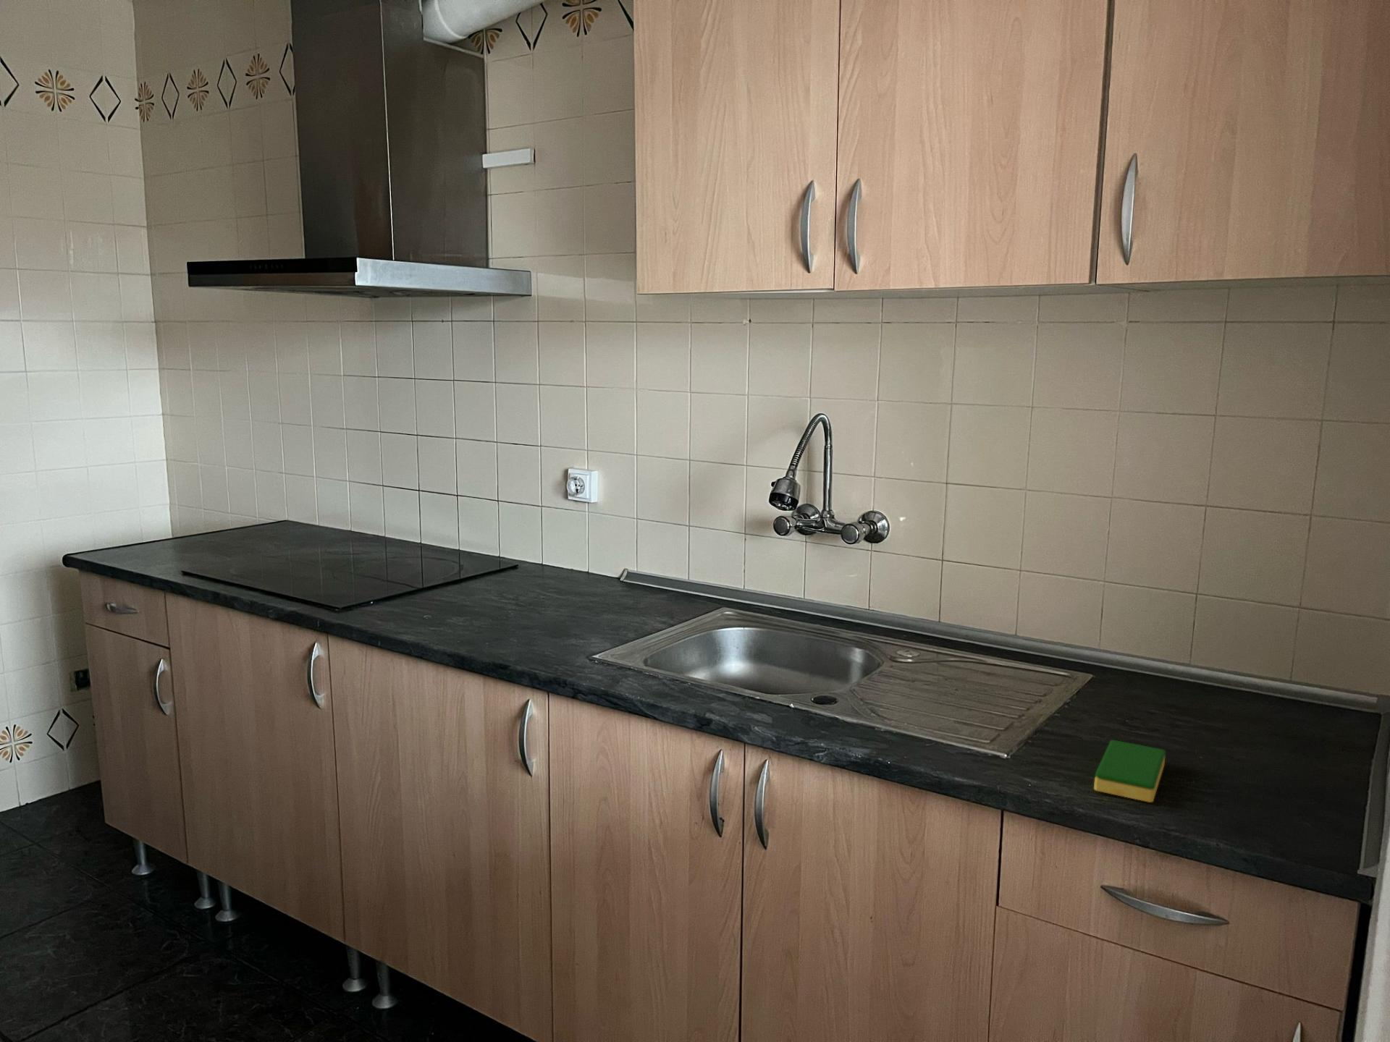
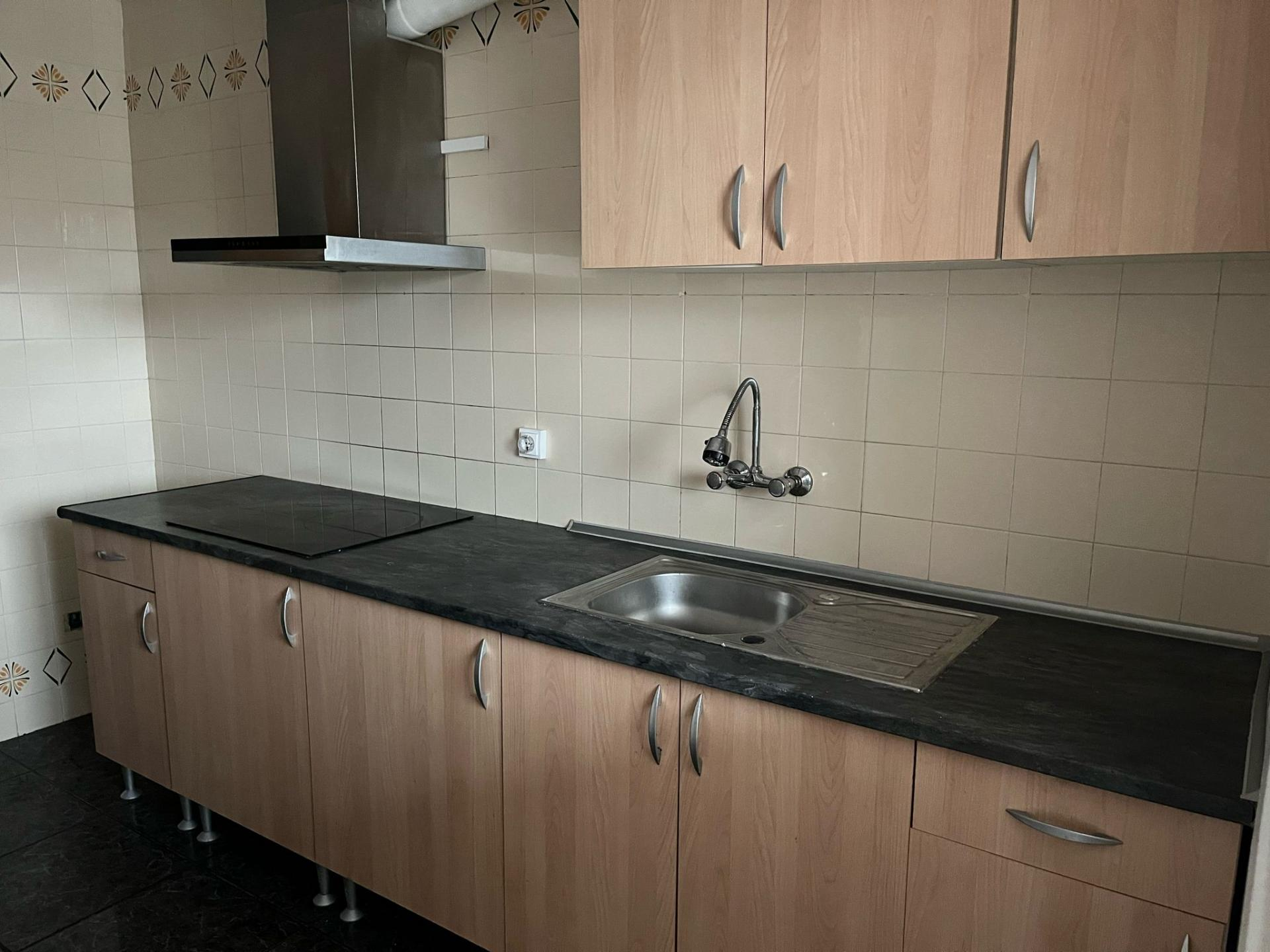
- dish sponge [1093,740,1167,803]
